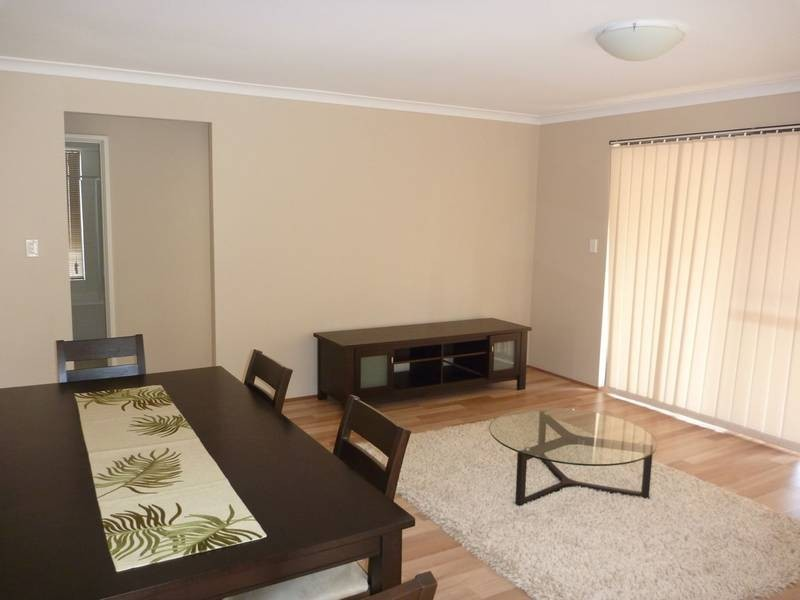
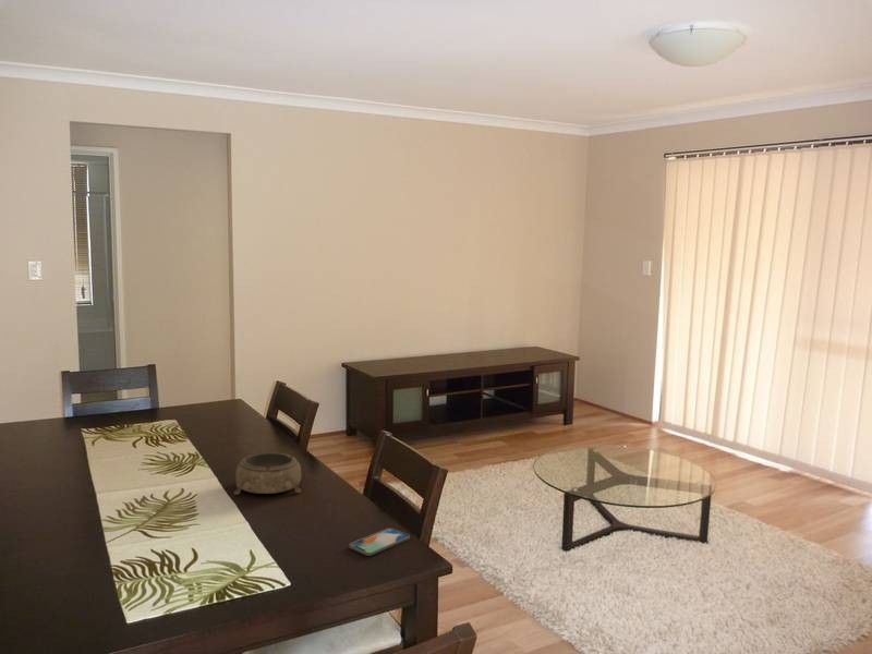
+ decorative bowl [233,452,302,496]
+ smartphone [348,526,411,557]
